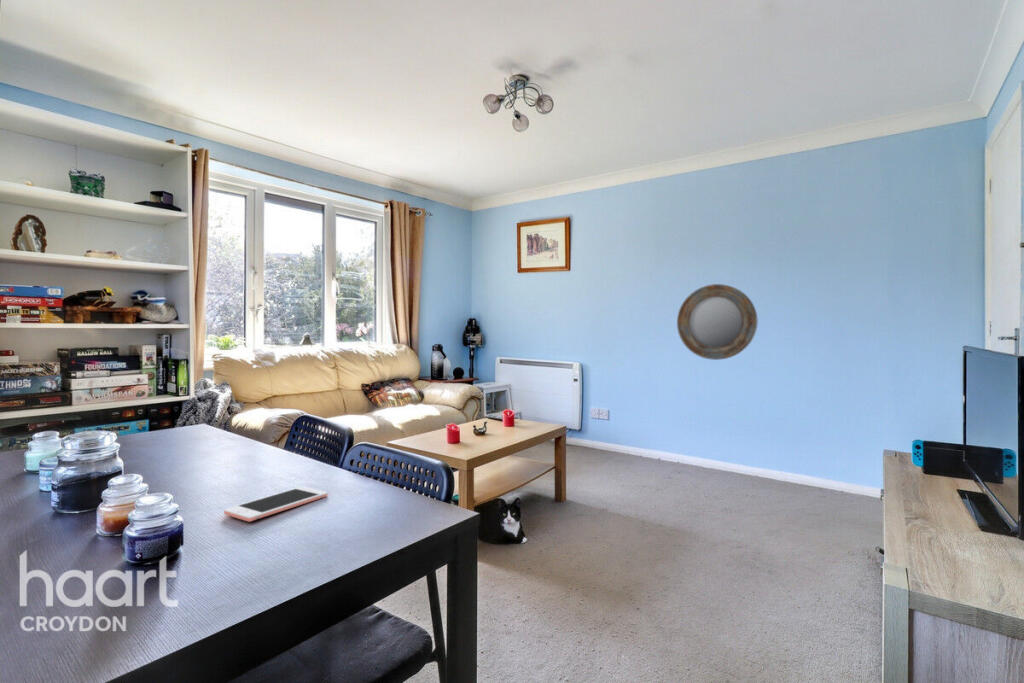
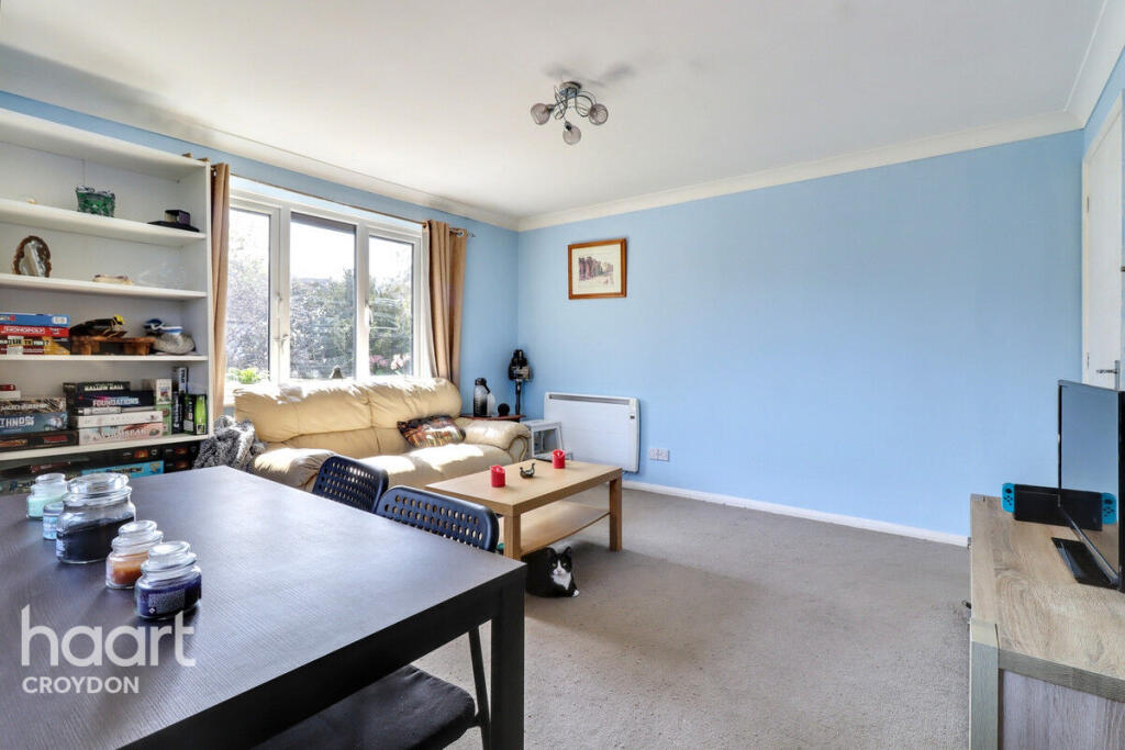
- home mirror [676,283,758,361]
- cell phone [223,486,328,522]
